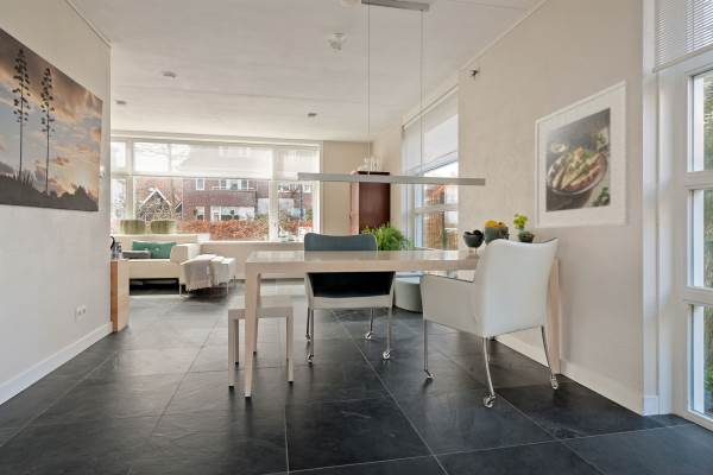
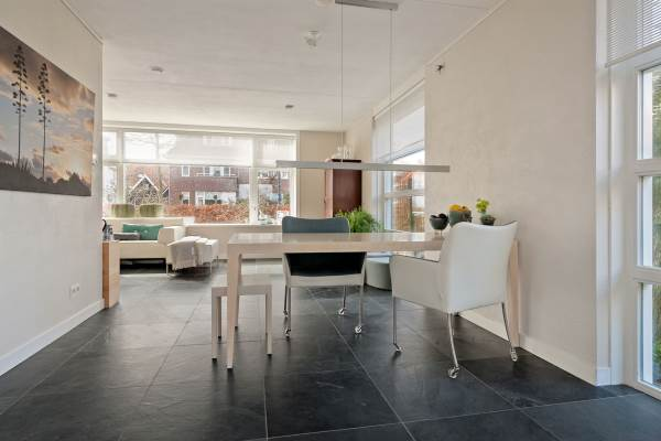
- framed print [534,78,631,230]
